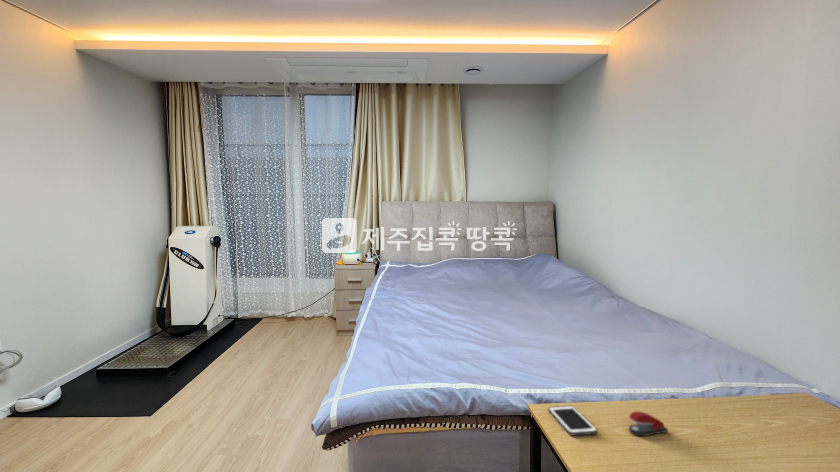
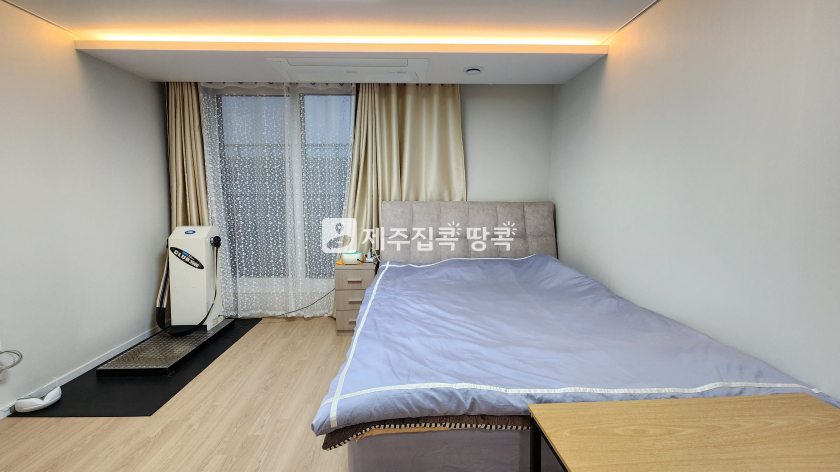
- cell phone [547,405,598,436]
- stapler [628,410,669,437]
